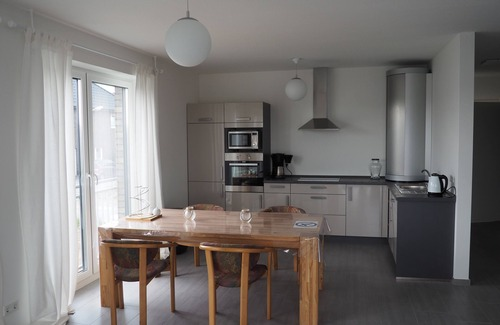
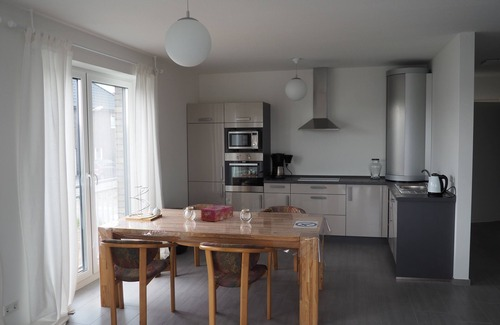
+ tissue box [200,204,234,222]
